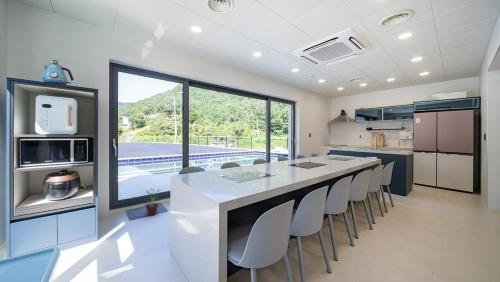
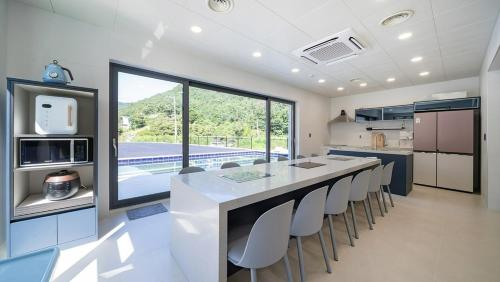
- potted plant [142,188,162,216]
